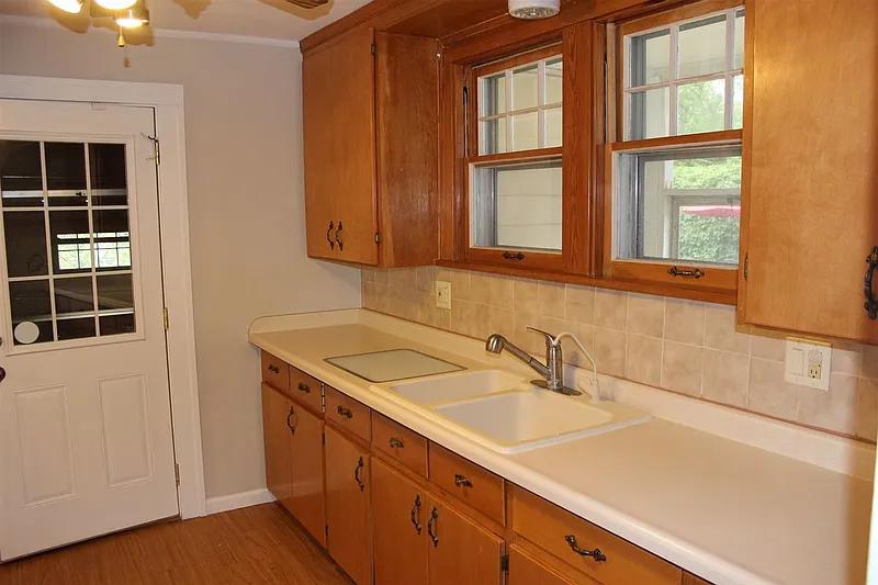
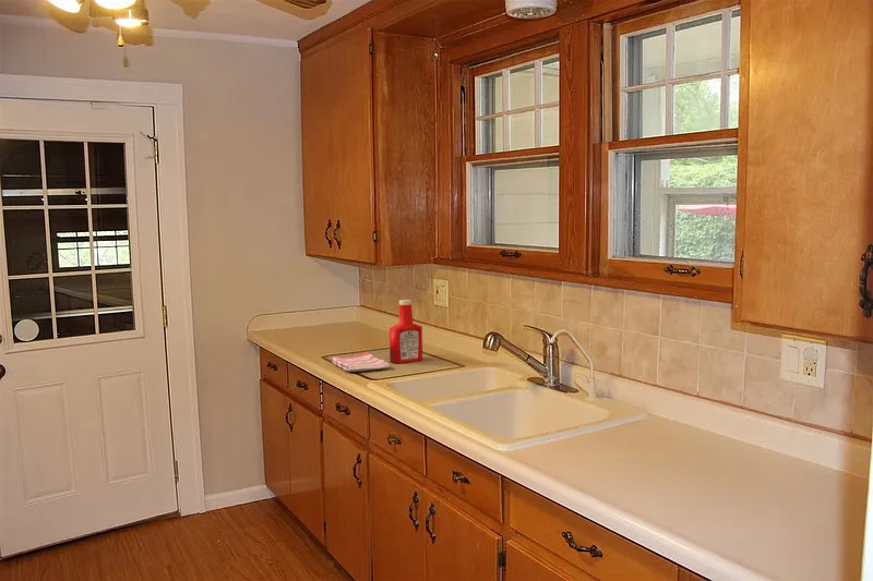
+ soap bottle [388,299,423,364]
+ dish towel [330,351,391,373]
